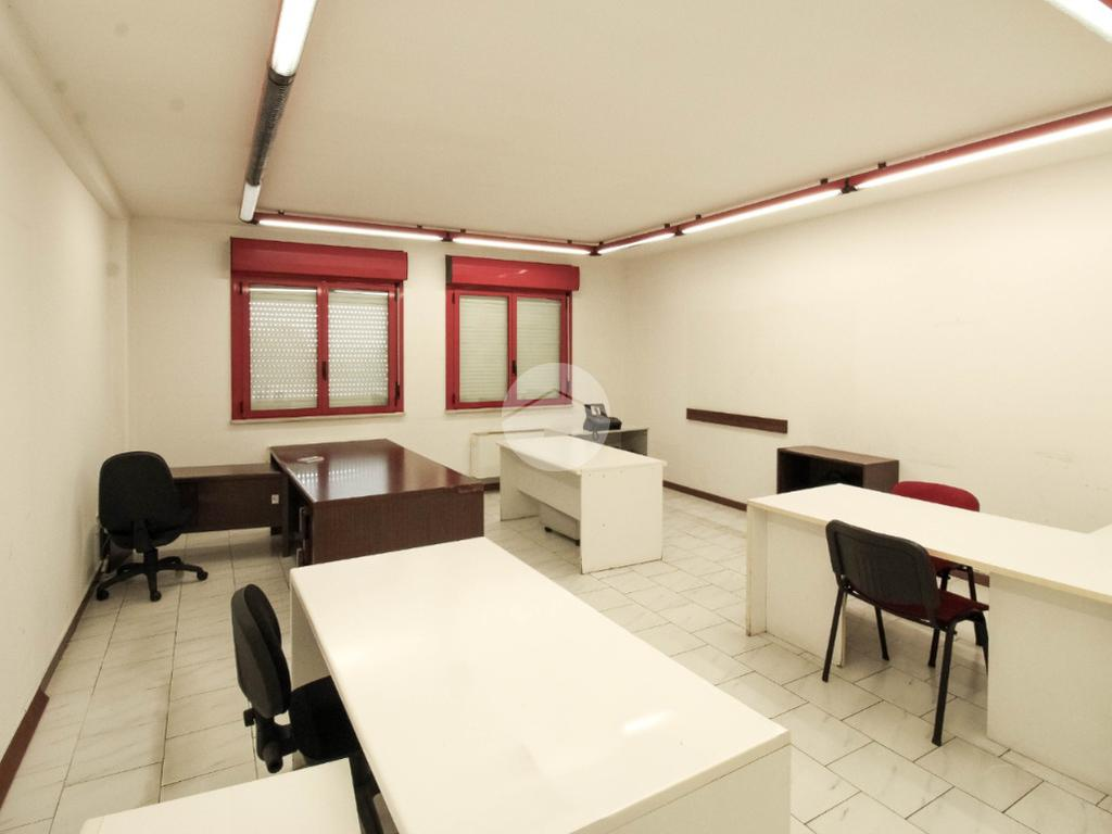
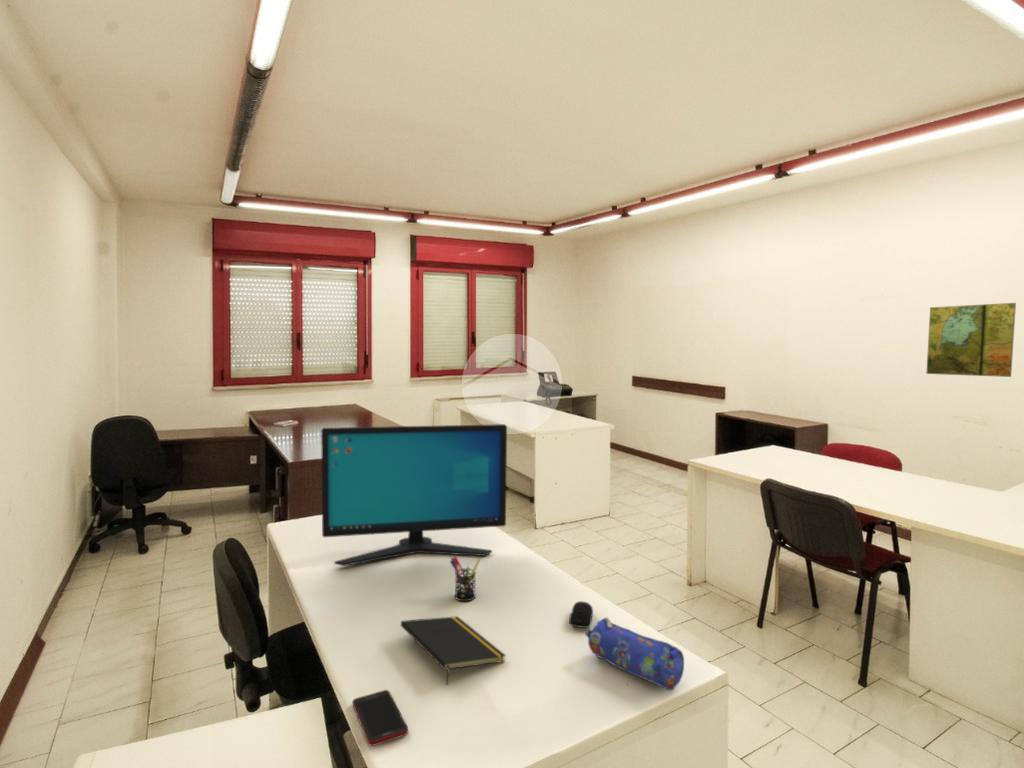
+ notepad [400,615,507,686]
+ map [925,302,1017,378]
+ pencil case [584,616,685,691]
+ cell phone [352,689,409,747]
+ computer mouse [568,600,594,629]
+ pen holder [449,555,481,602]
+ computer monitor [320,423,508,567]
